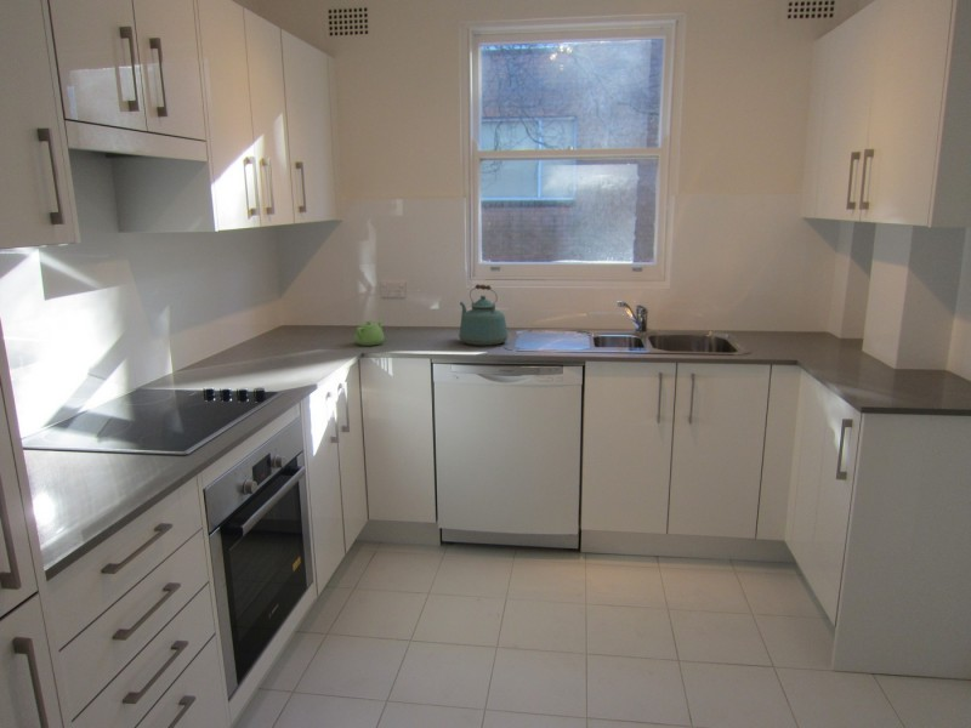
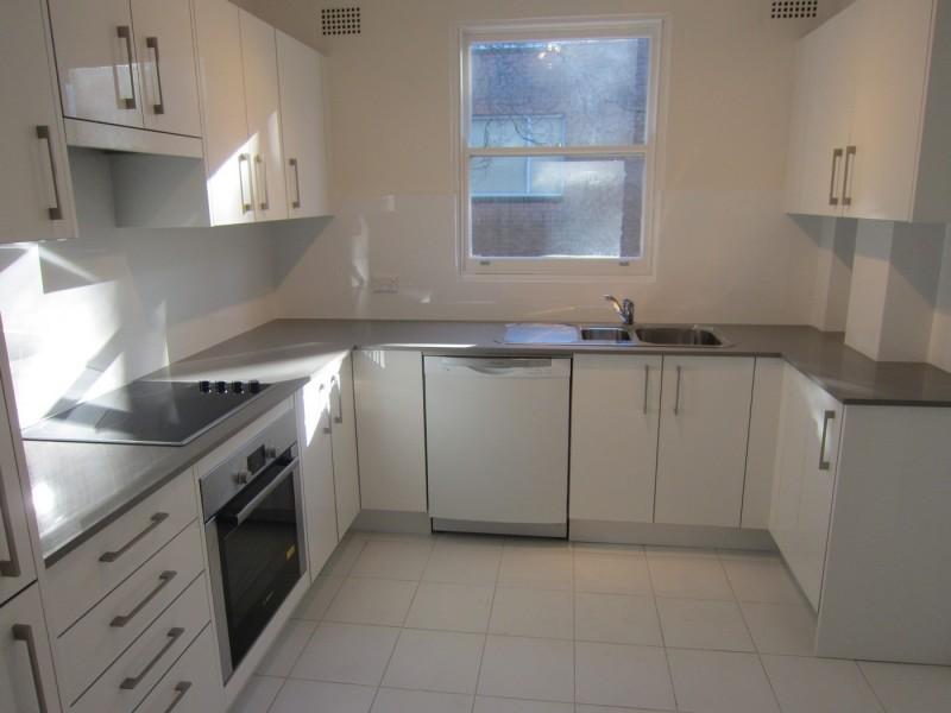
- kettle [458,283,509,347]
- teapot [354,318,386,347]
